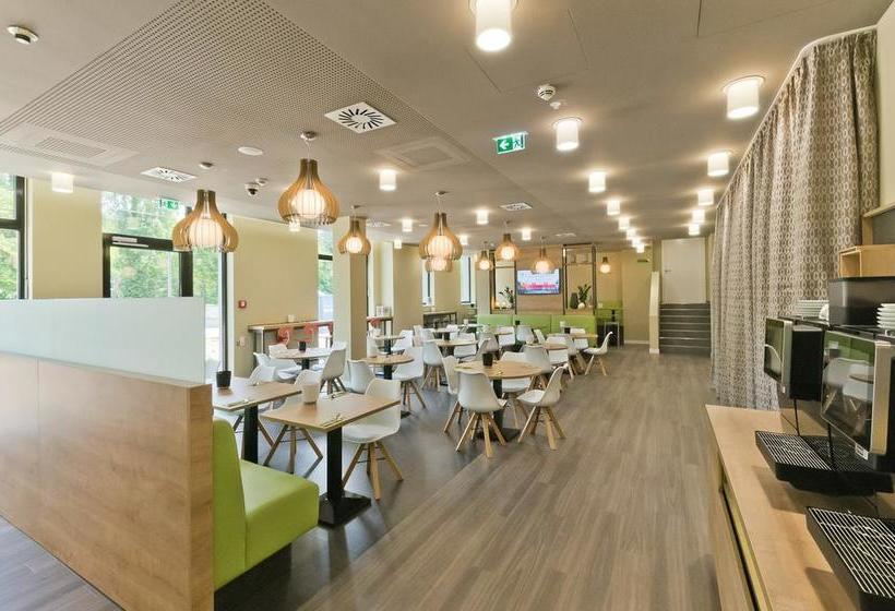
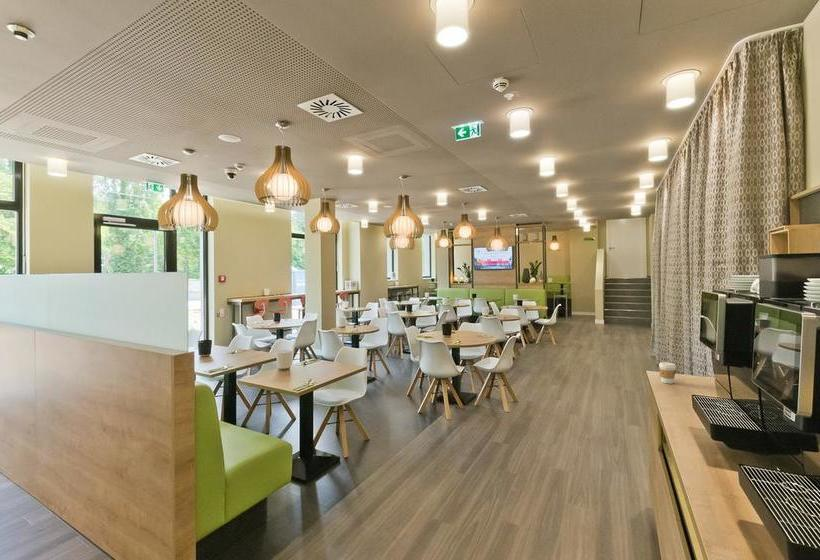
+ coffee cup [658,361,677,385]
